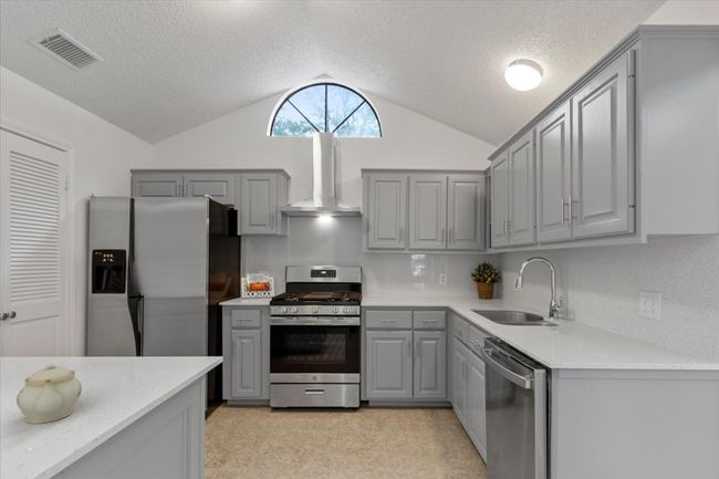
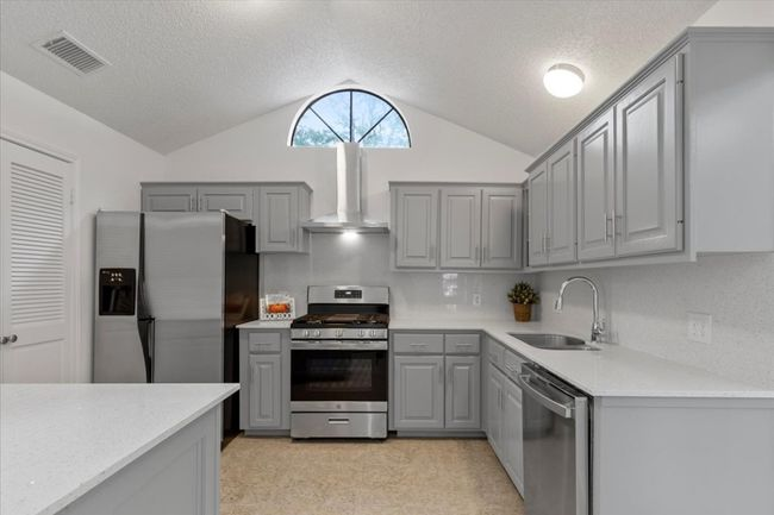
- teapot [15,363,83,425]
